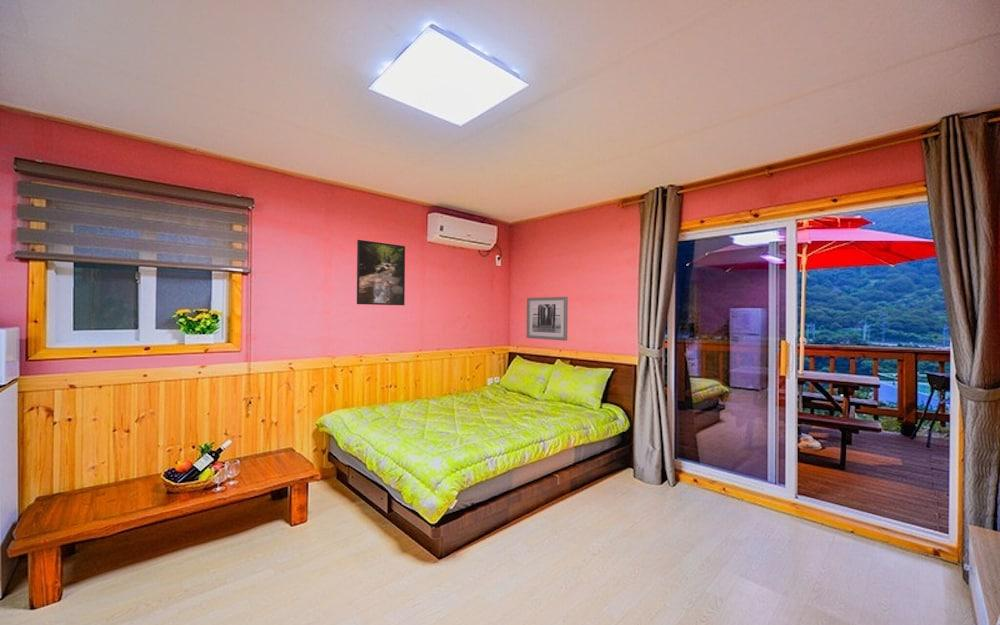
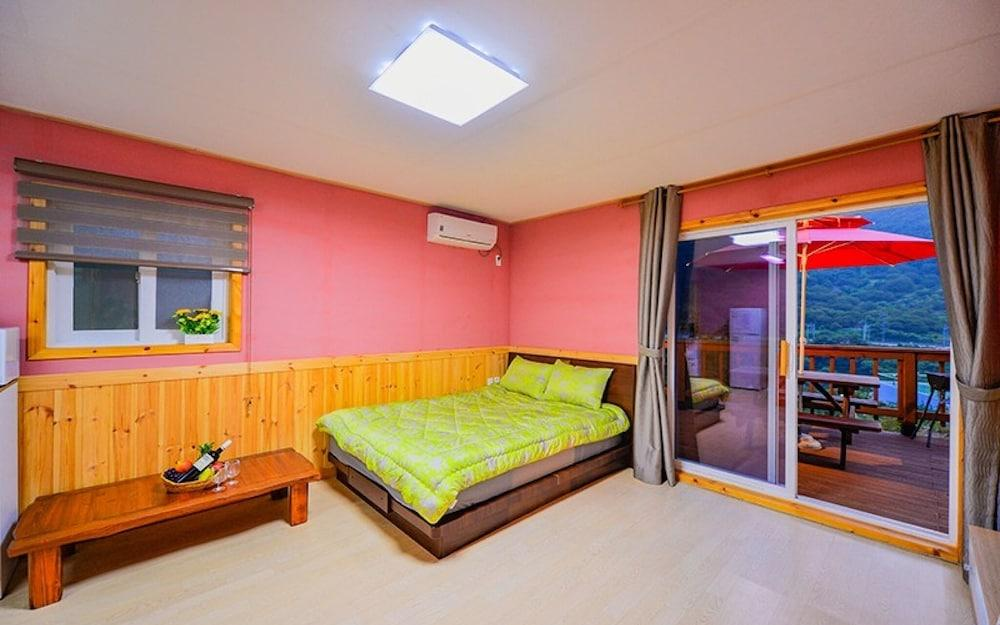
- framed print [356,239,406,306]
- wall art [526,296,569,342]
